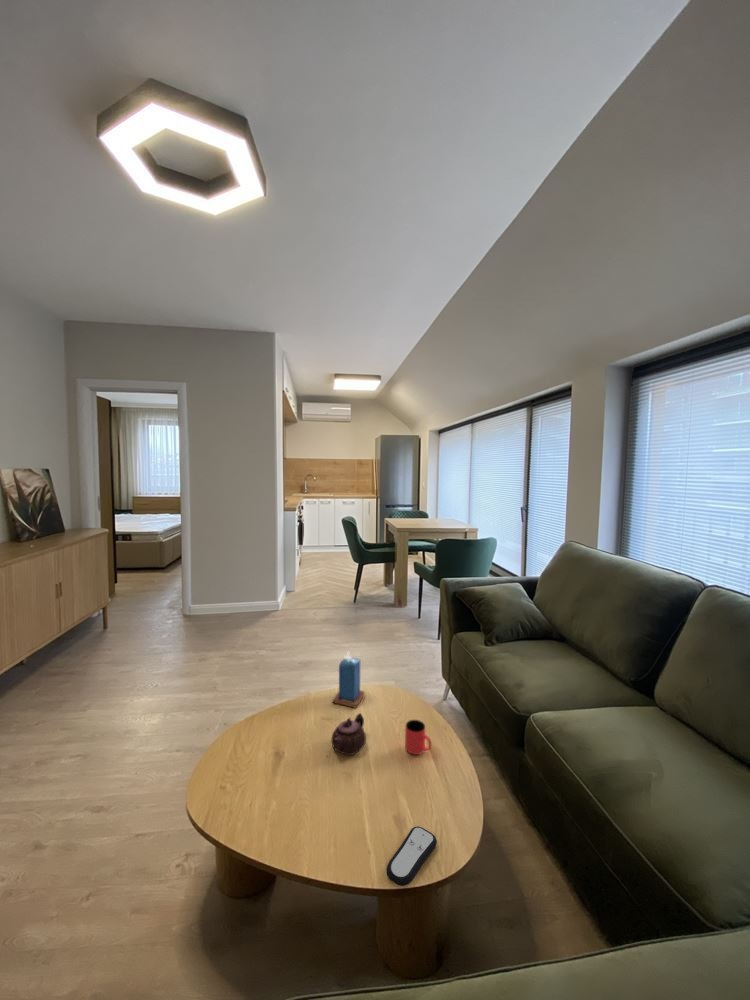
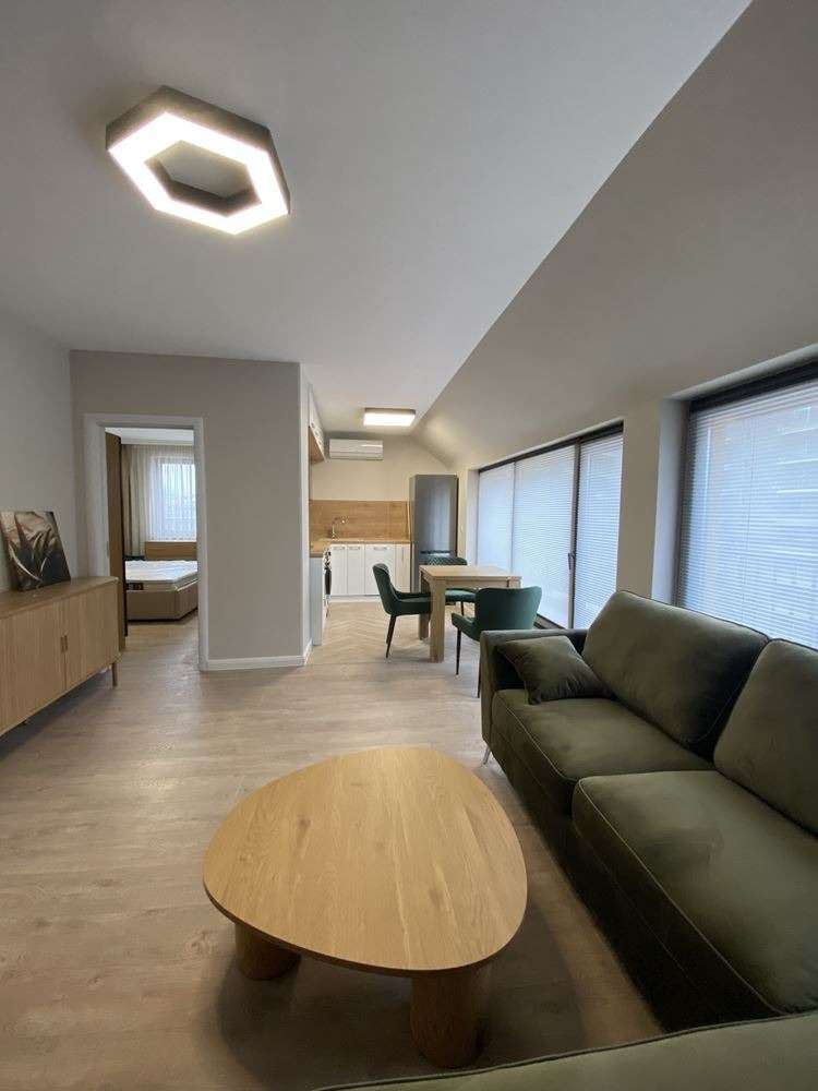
- teapot [331,712,367,756]
- cup [404,719,432,756]
- candle [331,650,366,709]
- remote control [386,825,438,887]
